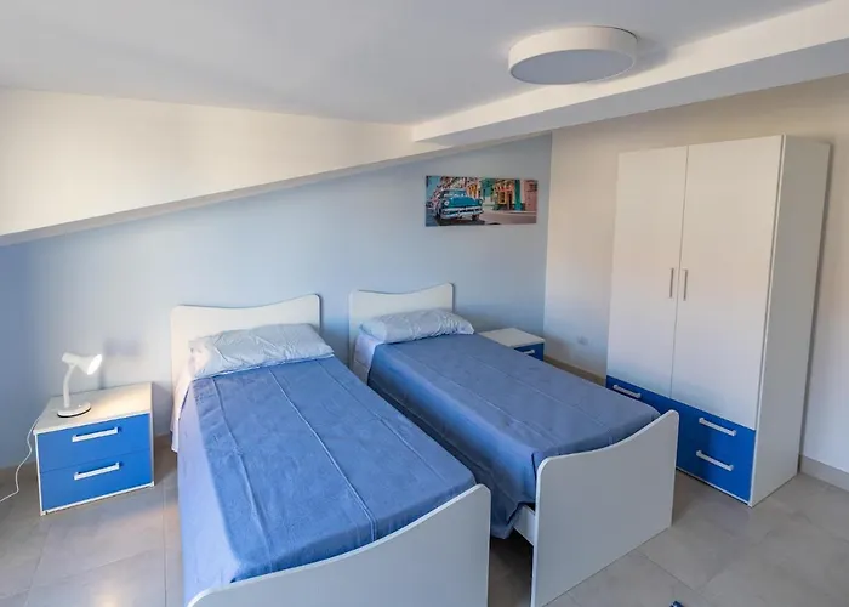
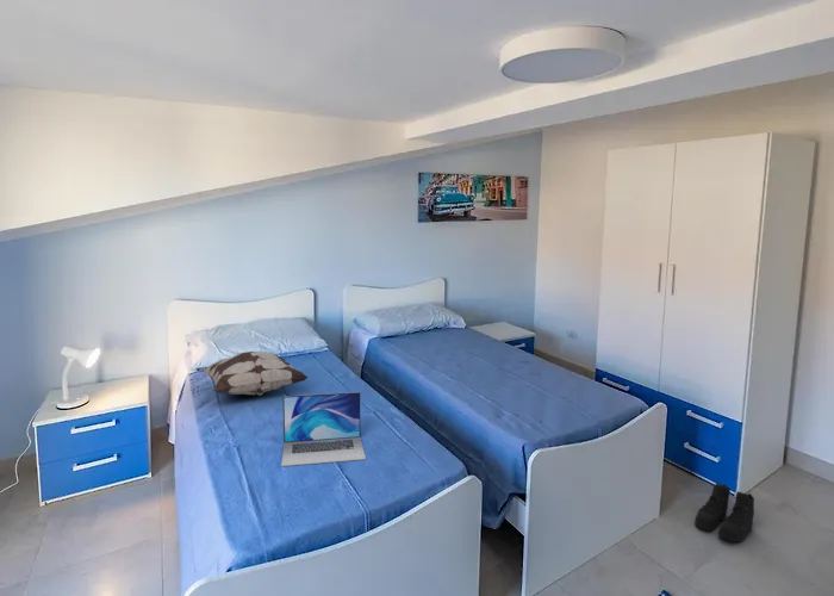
+ laptop [280,391,367,467]
+ boots [693,482,755,544]
+ decorative pillow [194,350,309,397]
